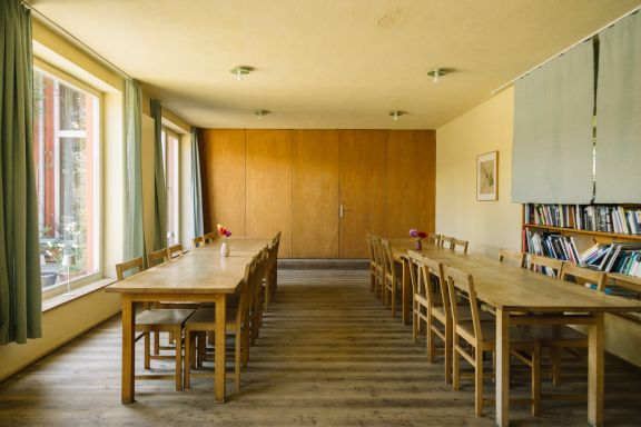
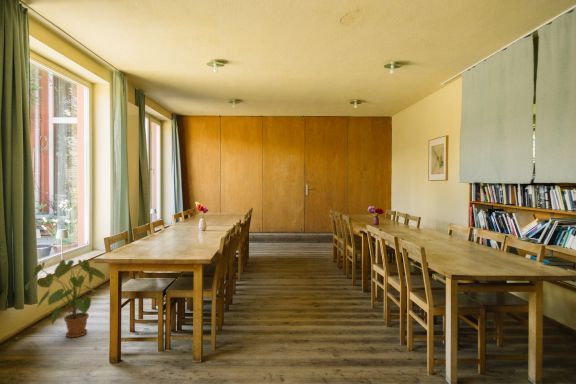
+ house plant [24,259,106,338]
